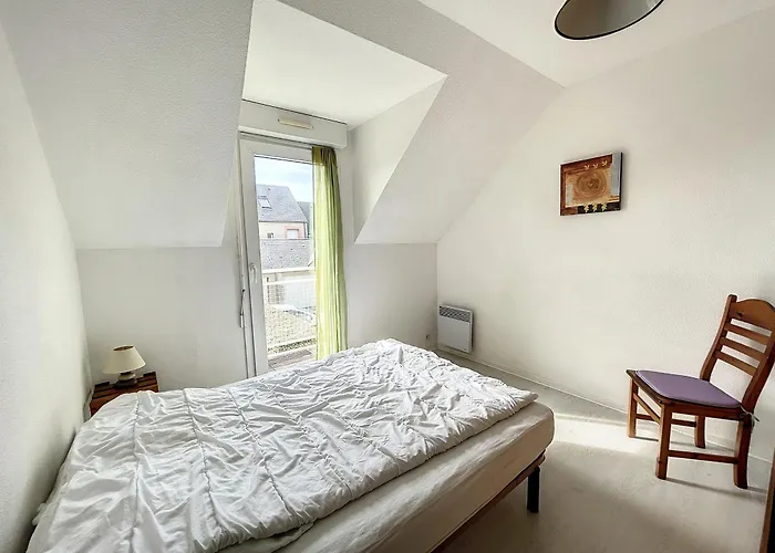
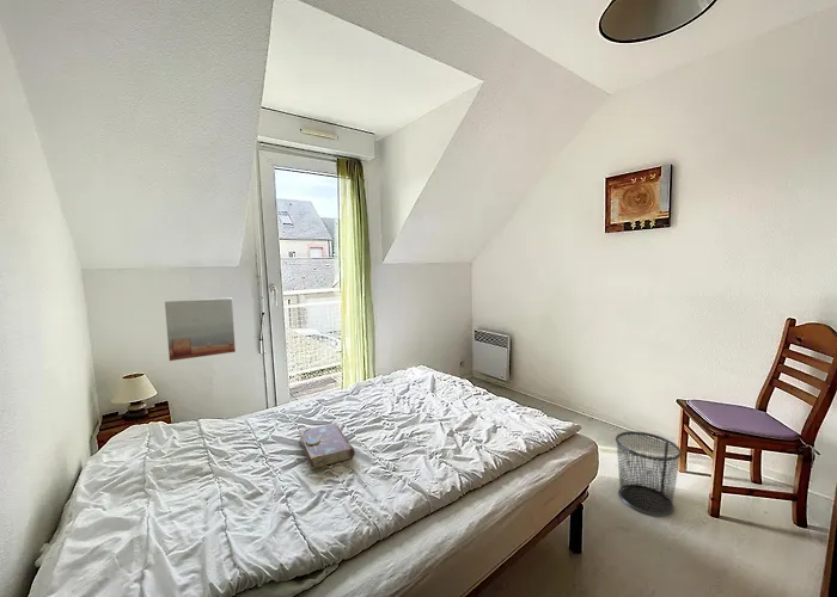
+ wall art [164,297,237,362]
+ waste bin [615,430,683,517]
+ book [298,423,356,470]
